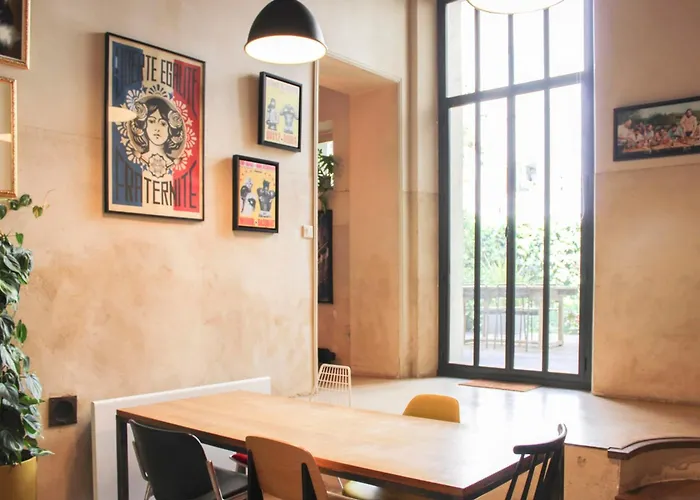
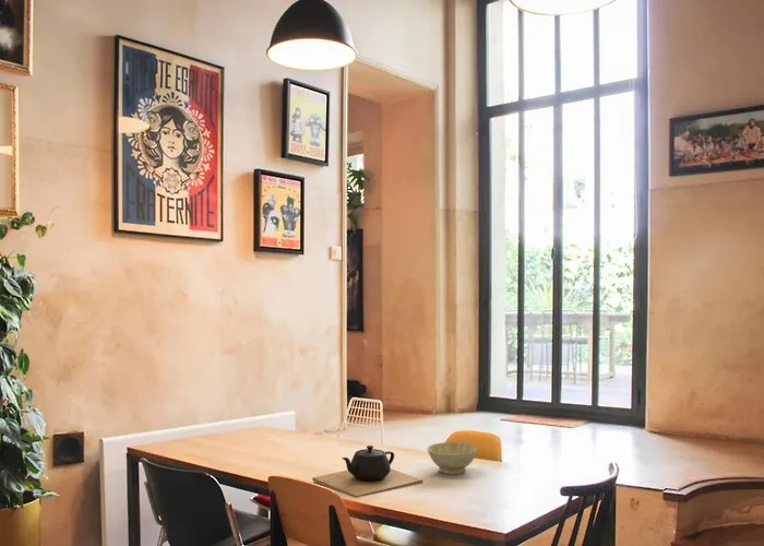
+ bowl [427,441,478,475]
+ teapot [311,444,423,499]
